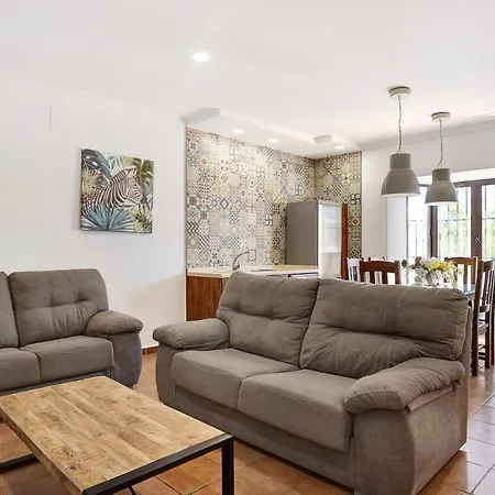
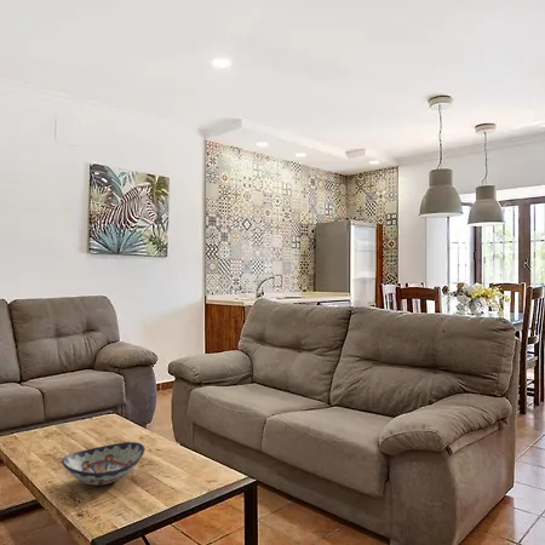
+ decorative bowl [61,441,147,487]
